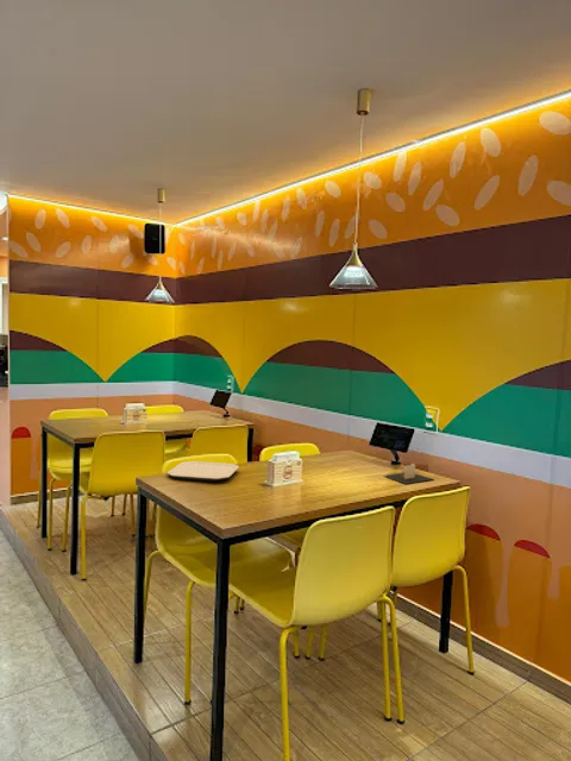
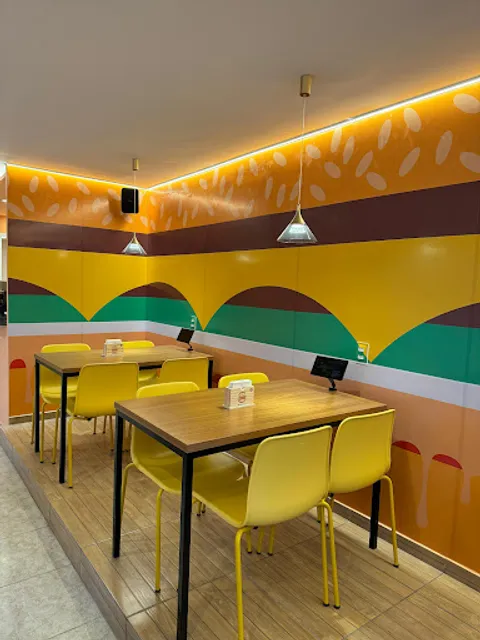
- napkin holder [382,458,434,485]
- plate [165,460,240,482]
